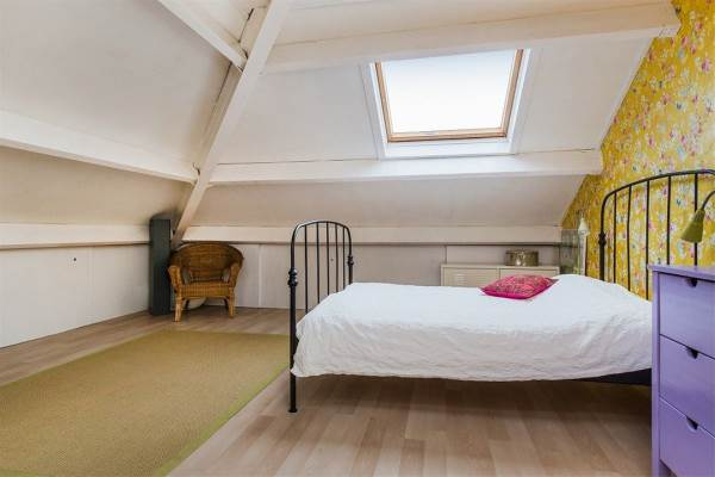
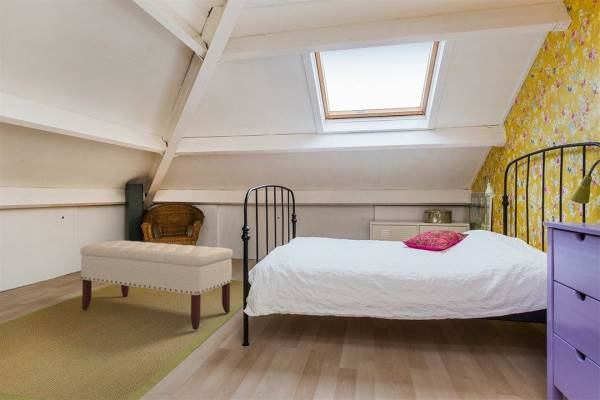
+ bench [79,239,234,331]
